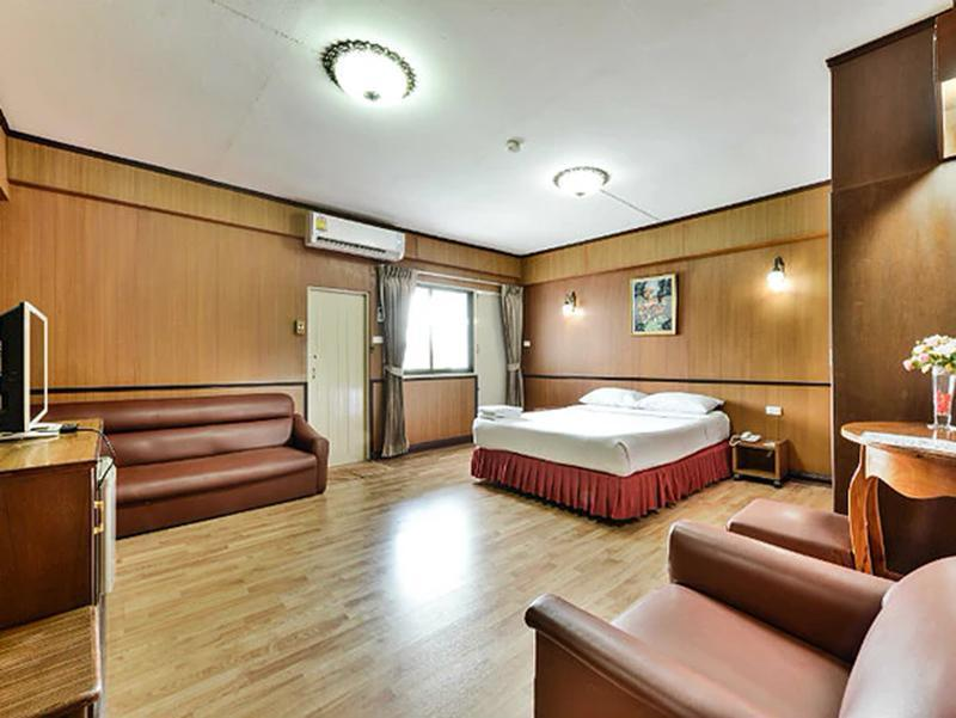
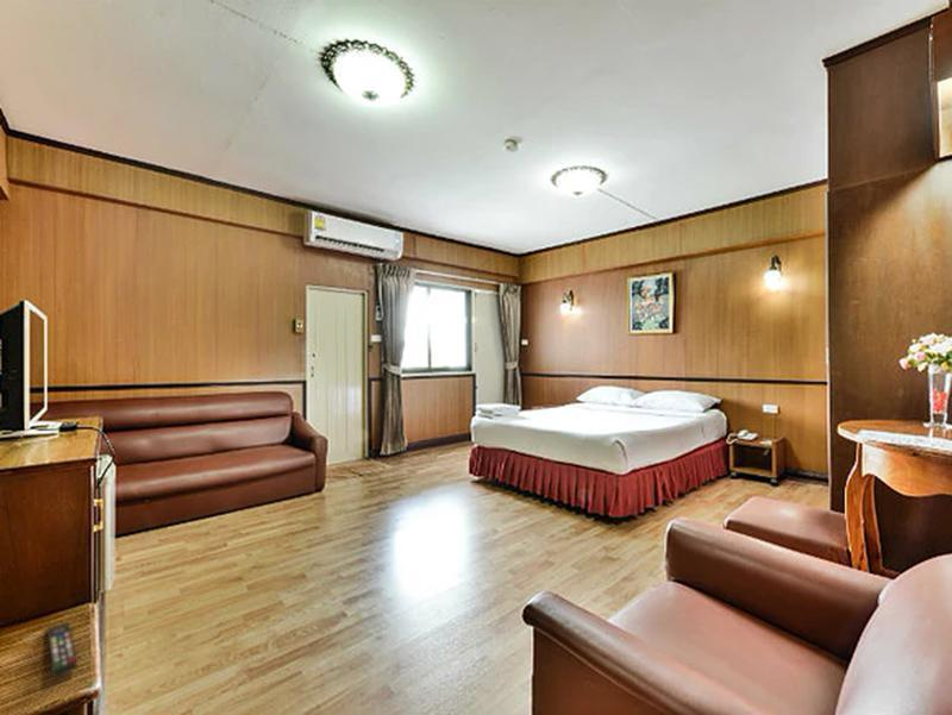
+ remote control [46,621,79,679]
